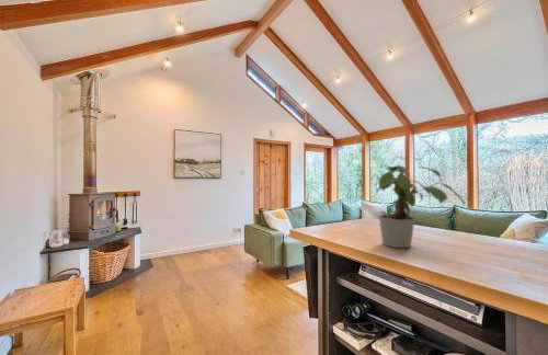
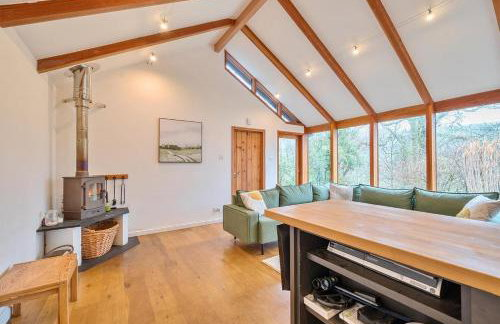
- potted plant [377,164,466,249]
